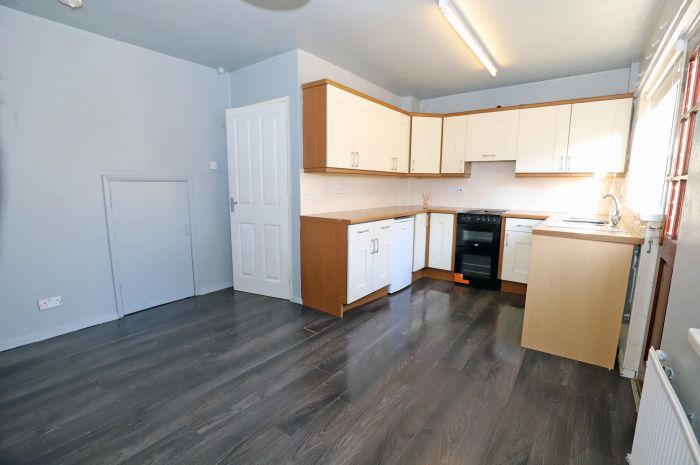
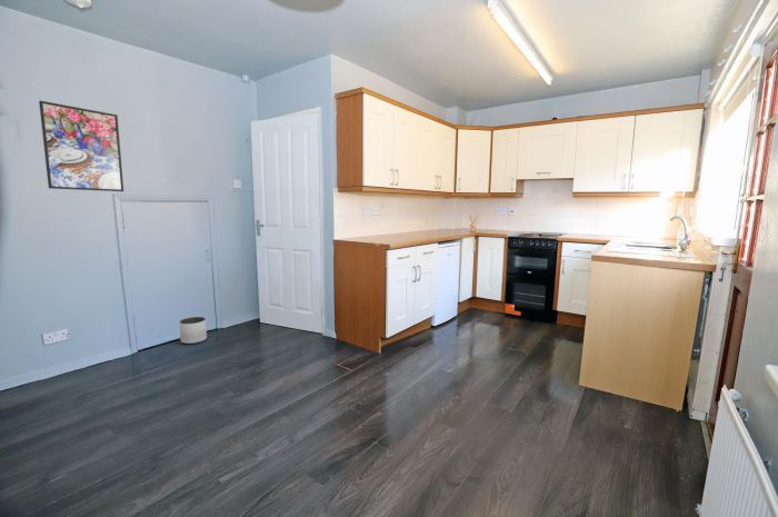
+ planter [179,316,208,345]
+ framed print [38,100,124,192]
